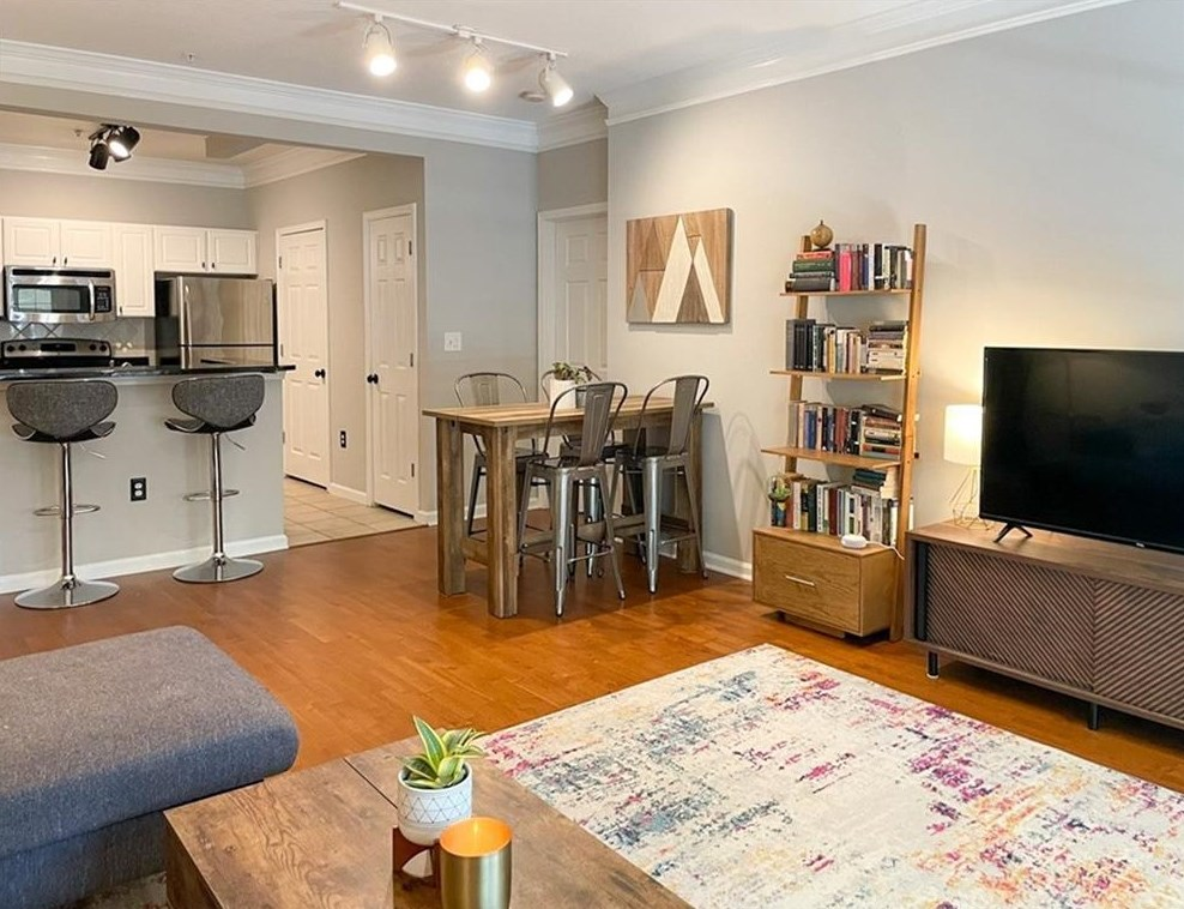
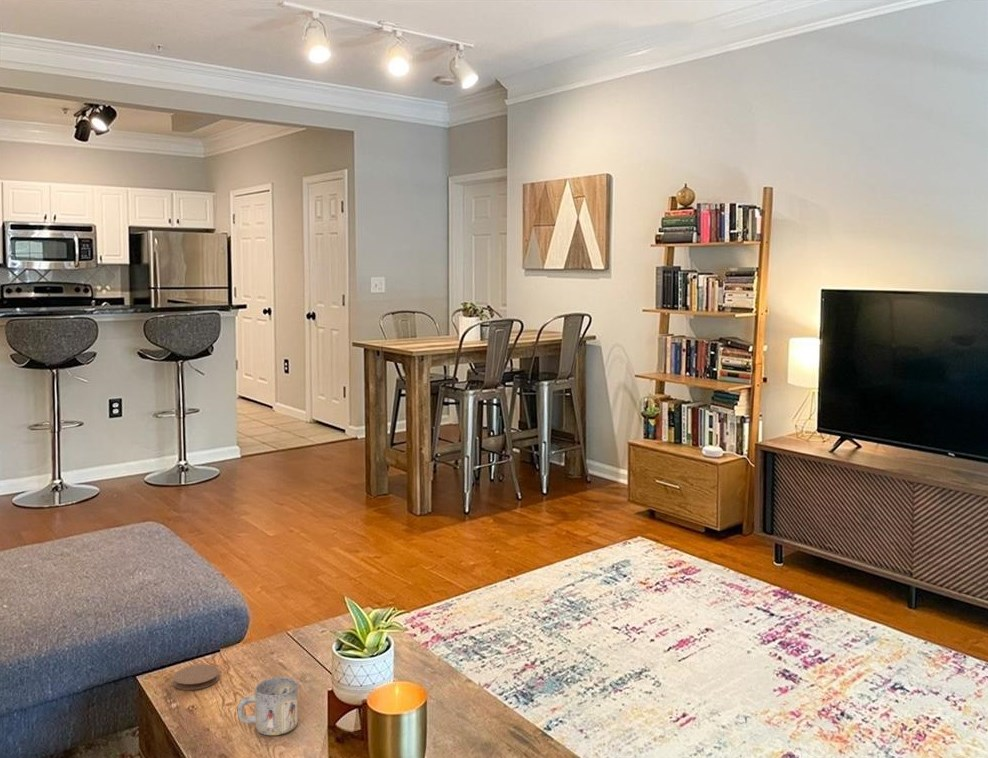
+ mug [236,676,299,736]
+ coaster [172,663,221,691]
